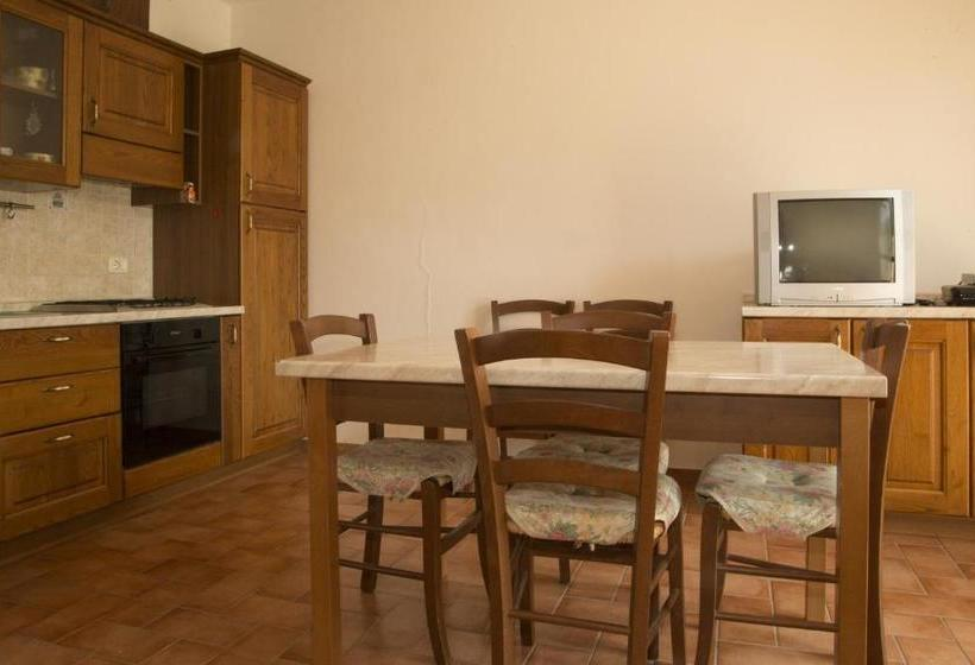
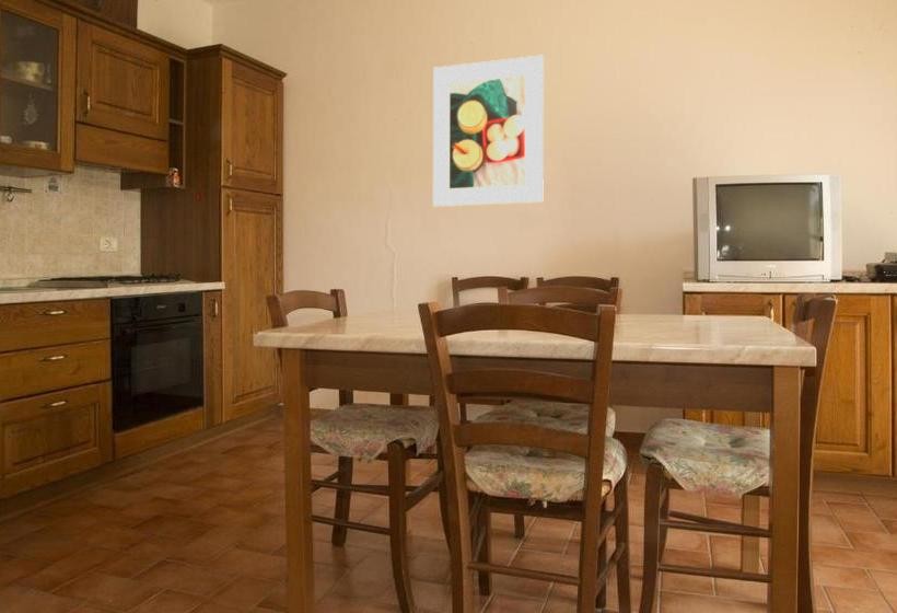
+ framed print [432,55,545,208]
